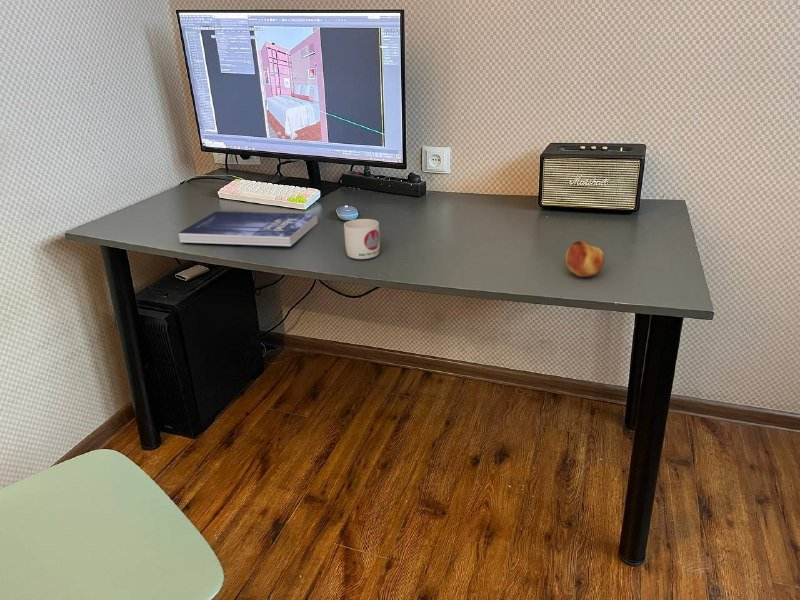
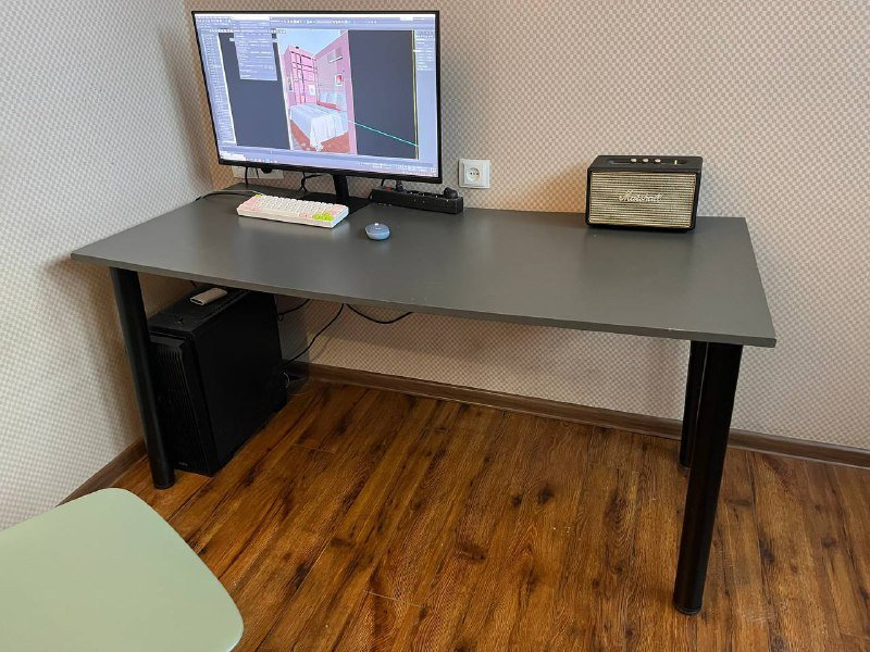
- book [178,211,319,248]
- fruit [565,240,606,278]
- mug [343,218,381,260]
